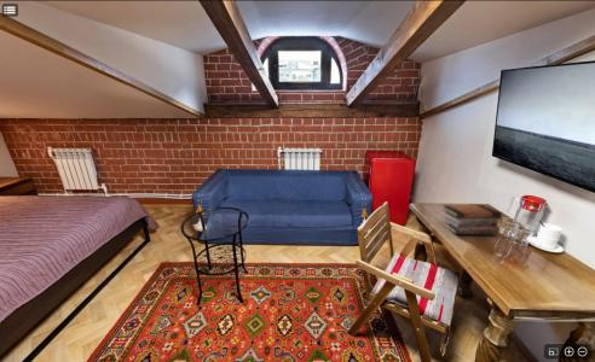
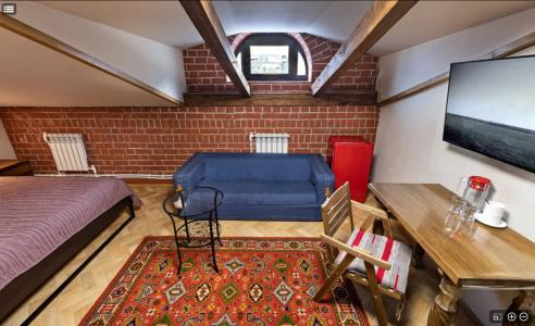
- book stack [441,204,503,235]
